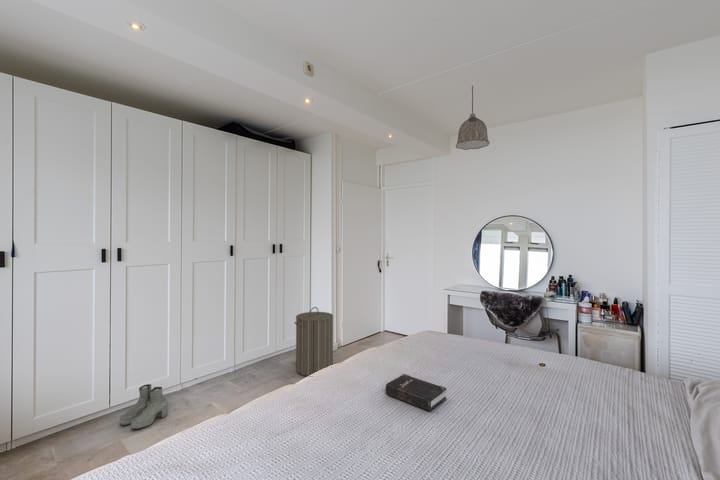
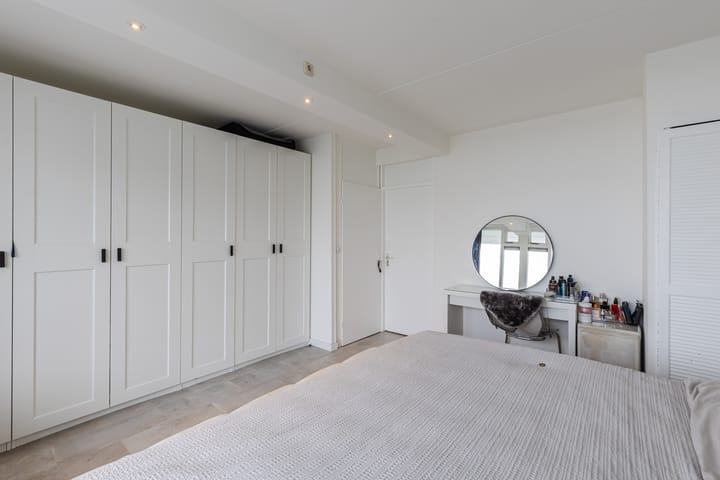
- boots [119,383,168,430]
- laundry hamper [294,306,334,377]
- pendant lamp [455,85,491,151]
- hardback book [385,373,447,412]
